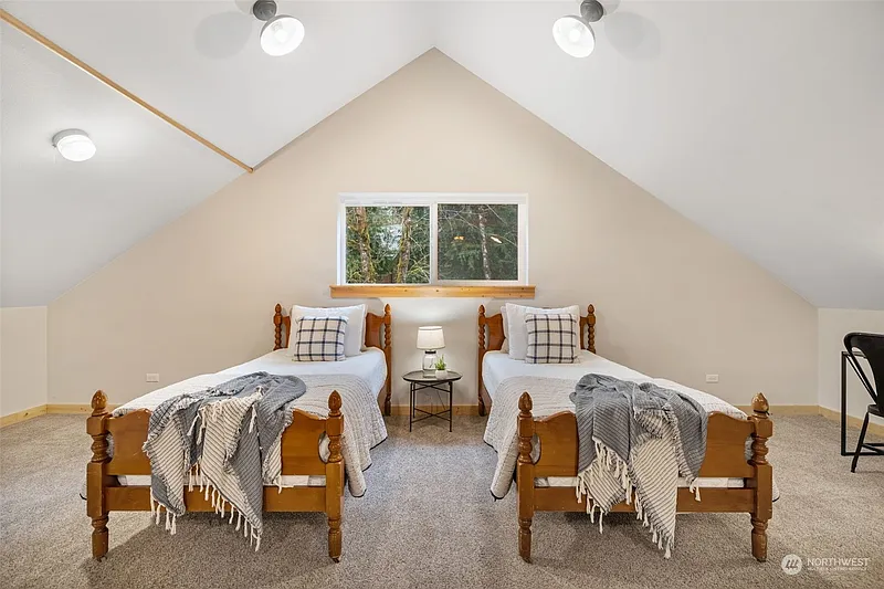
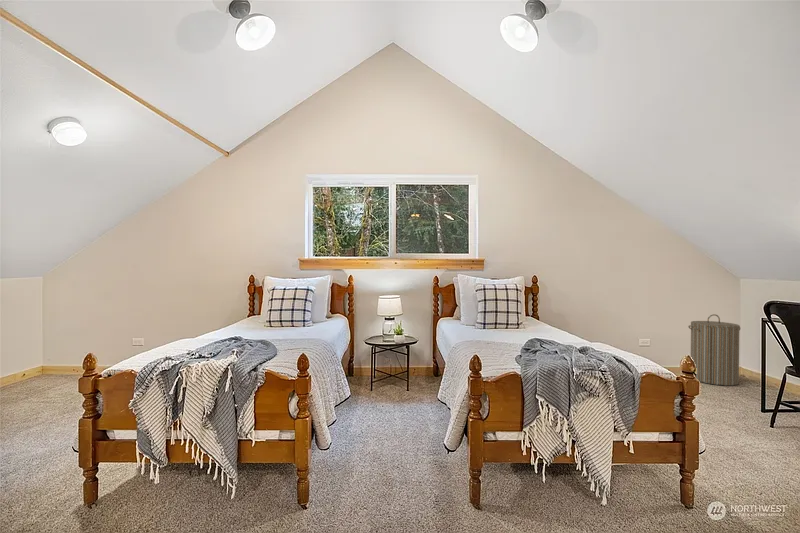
+ laundry hamper [687,313,741,387]
